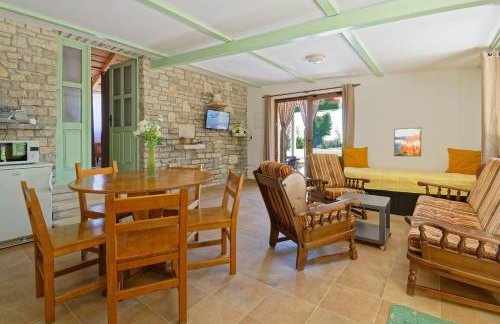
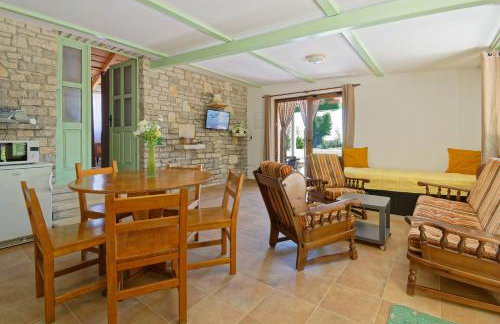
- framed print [393,127,422,157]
